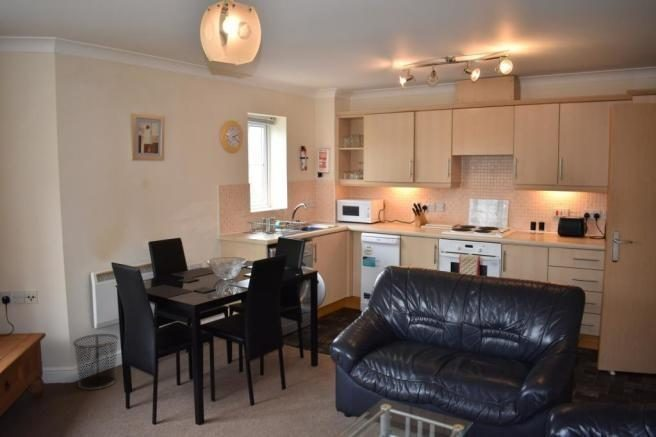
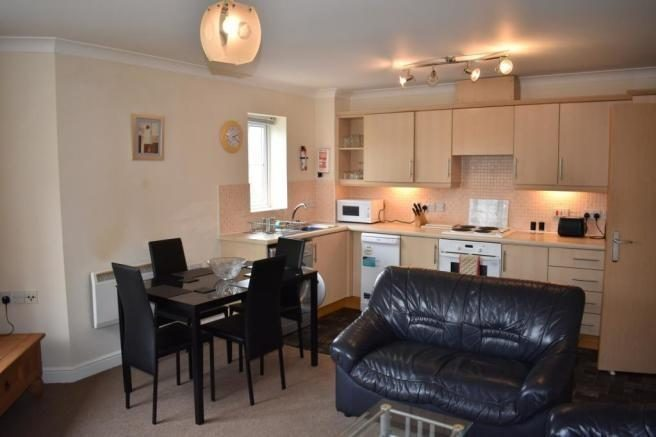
- trash can [72,333,119,391]
